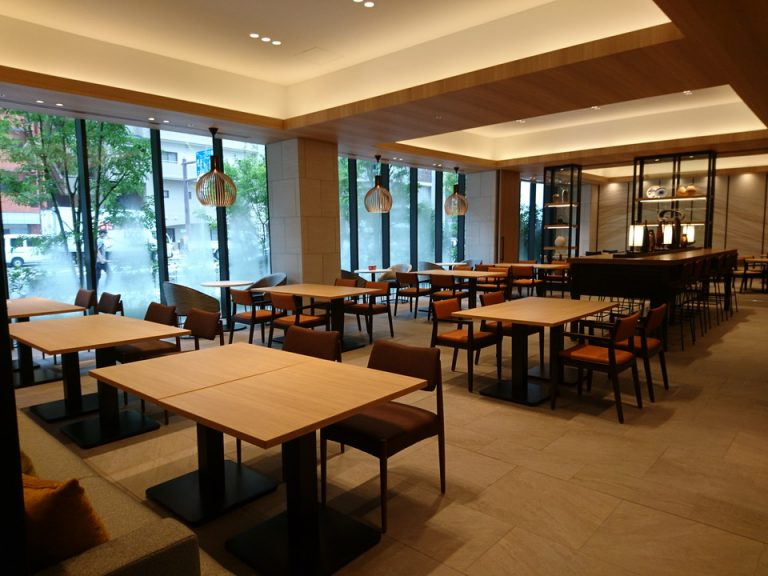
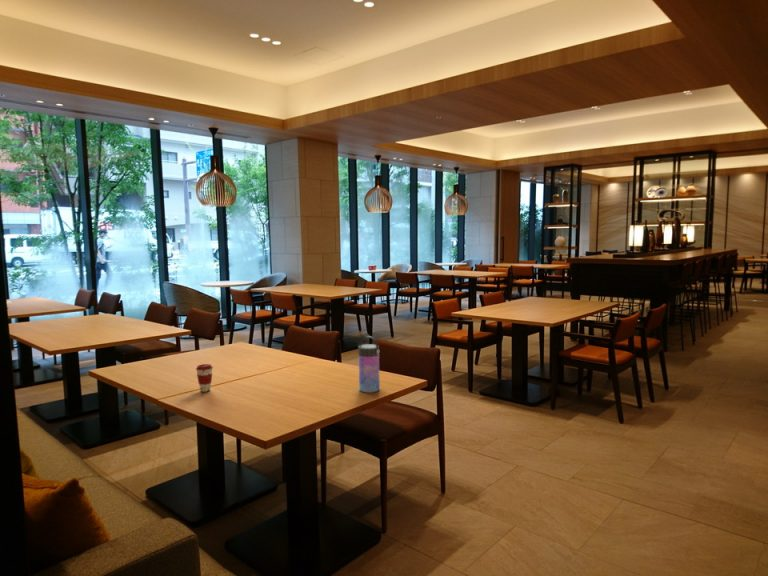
+ coffee cup [195,363,214,393]
+ water bottle [357,335,381,393]
